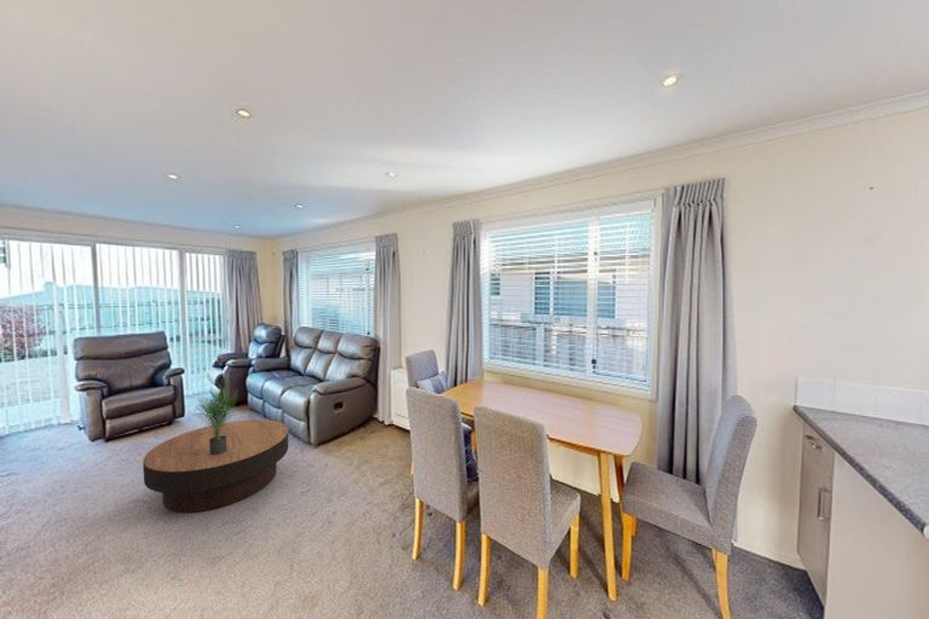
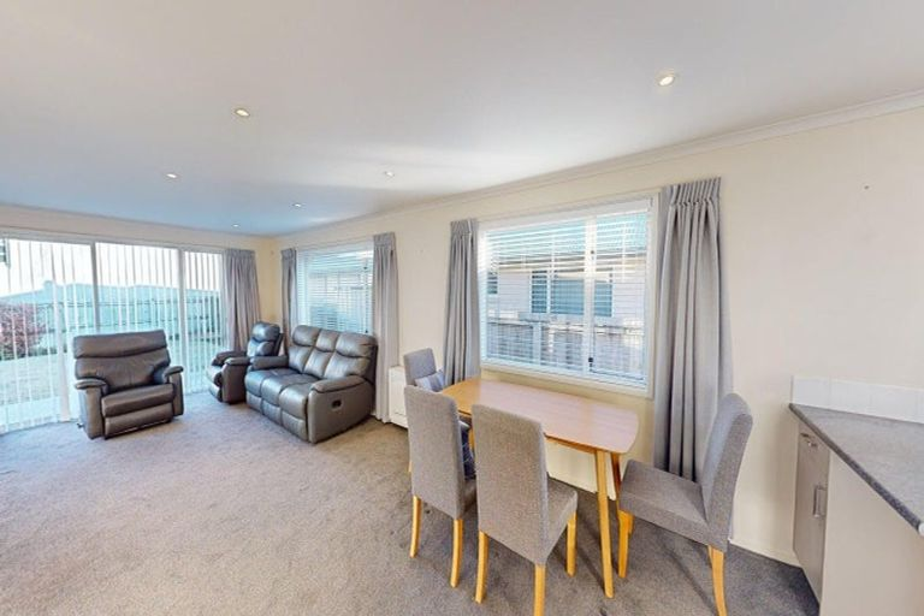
- coffee table [142,418,289,514]
- potted plant [192,383,242,455]
